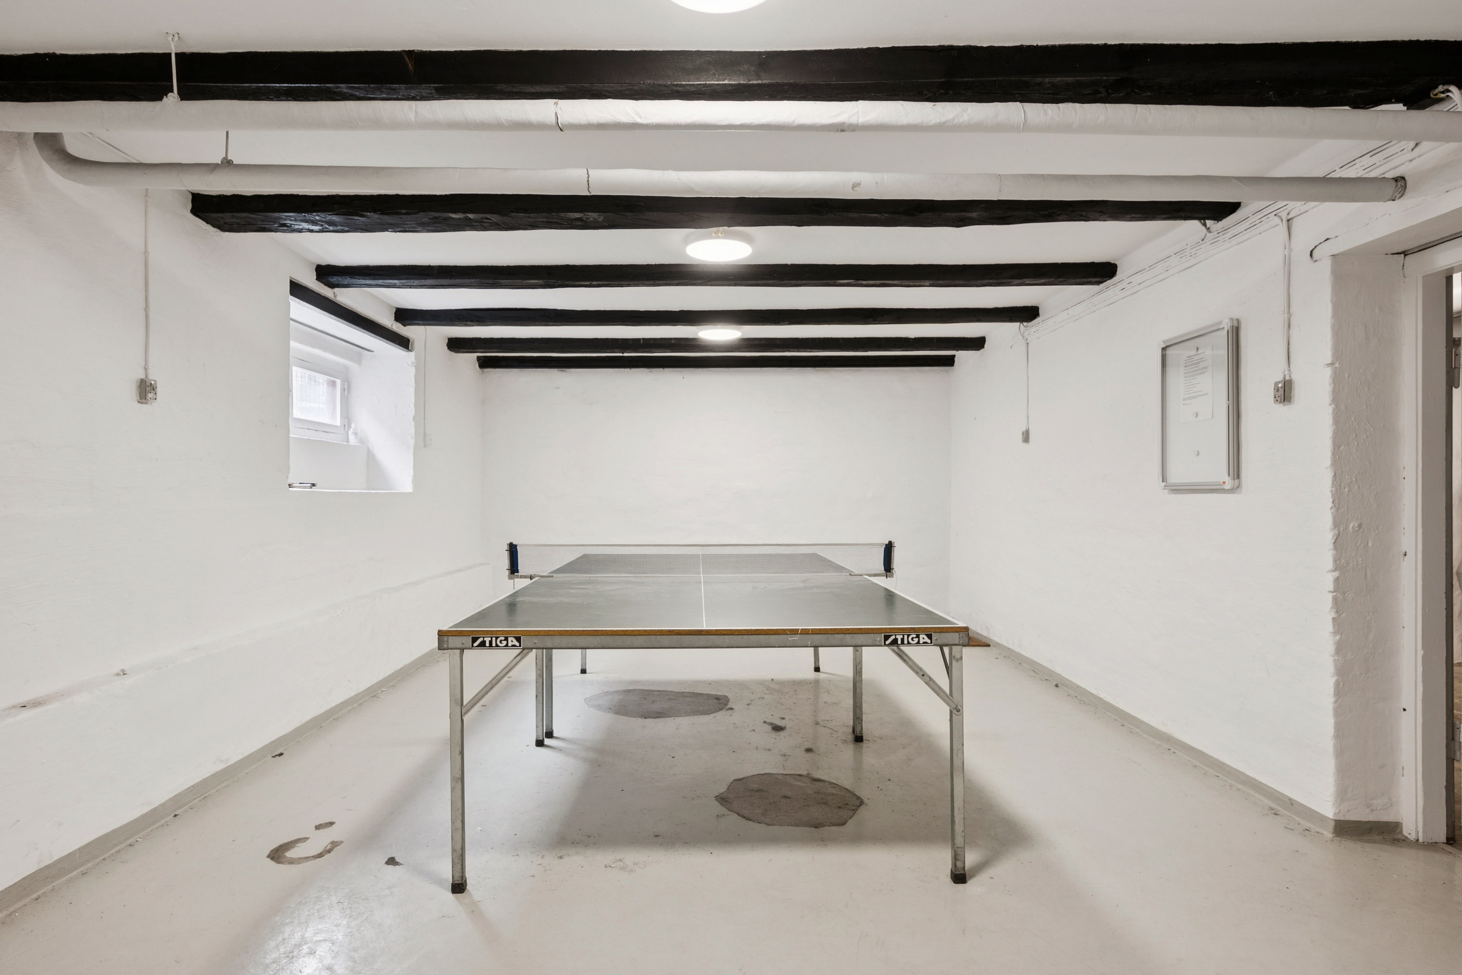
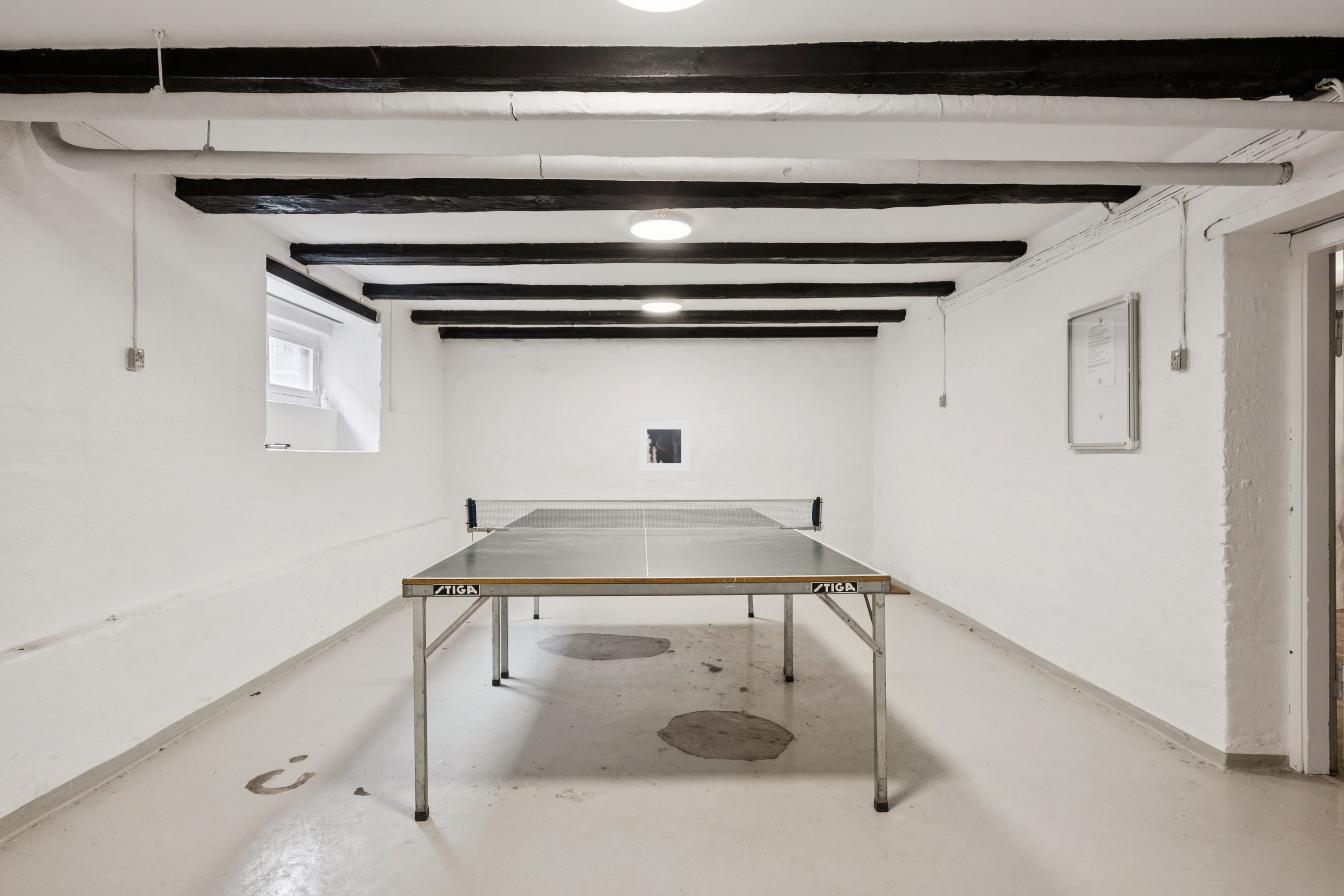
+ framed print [639,421,689,472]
